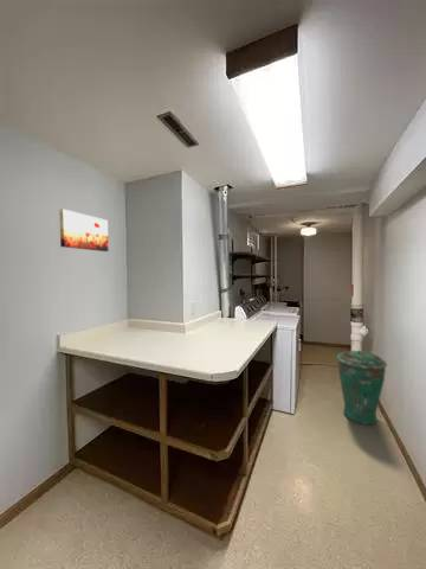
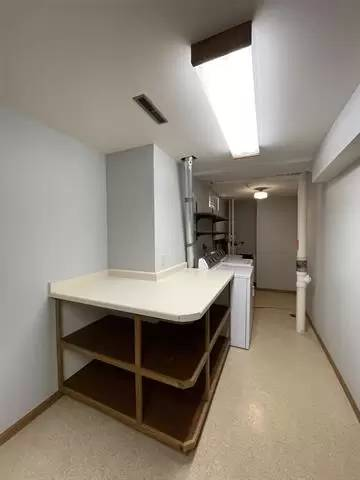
- trash can [336,350,388,426]
- wall art [58,207,110,252]
